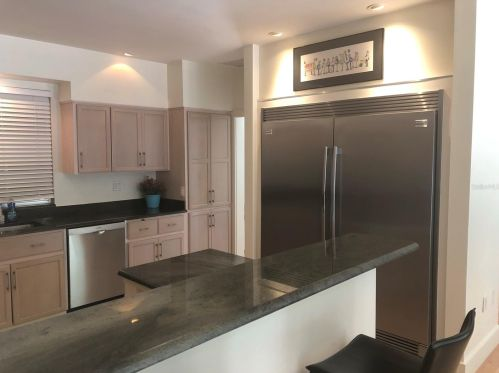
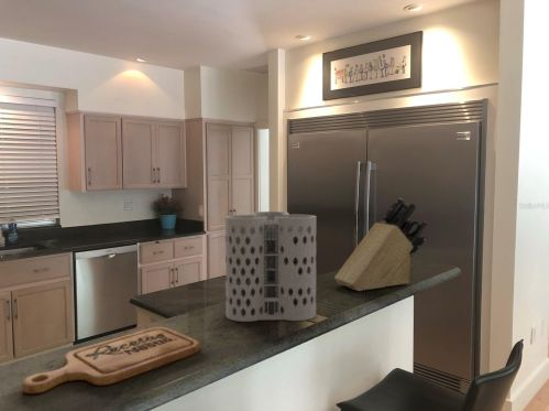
+ cutting board [21,326,201,394]
+ knife block [333,197,429,292]
+ utensil holder [224,210,317,323]
